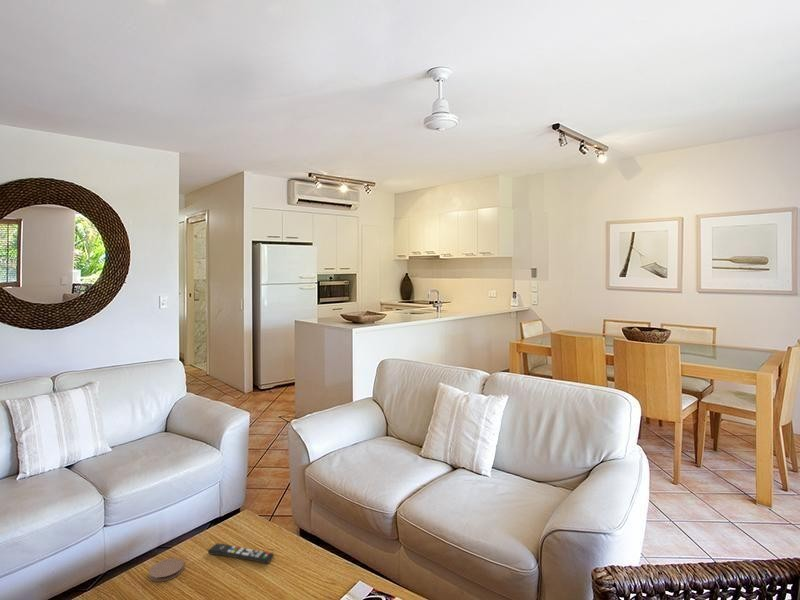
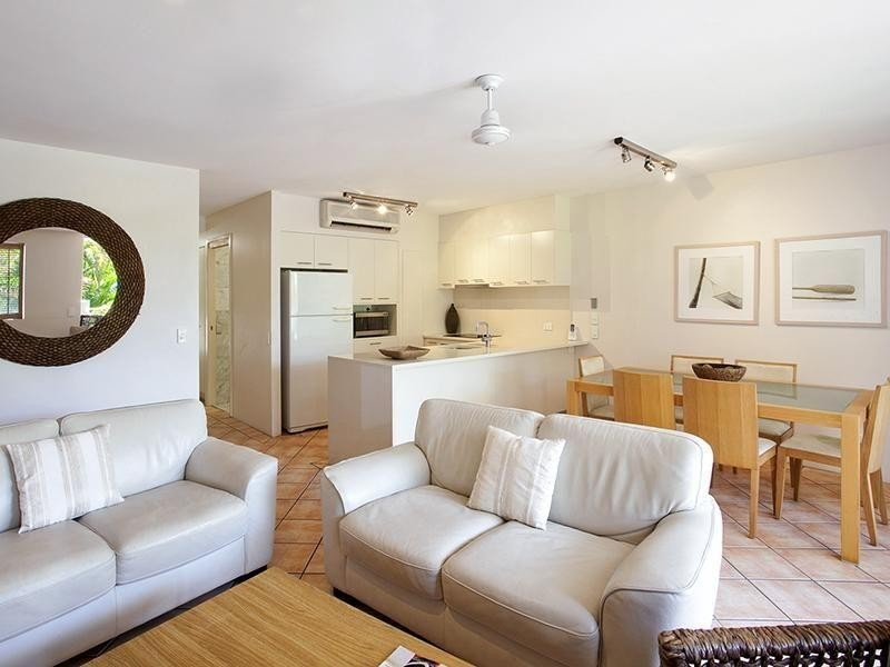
- remote control [207,543,275,565]
- coaster [148,557,185,582]
